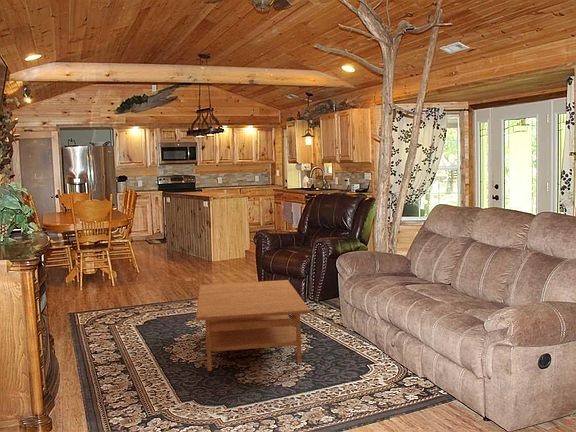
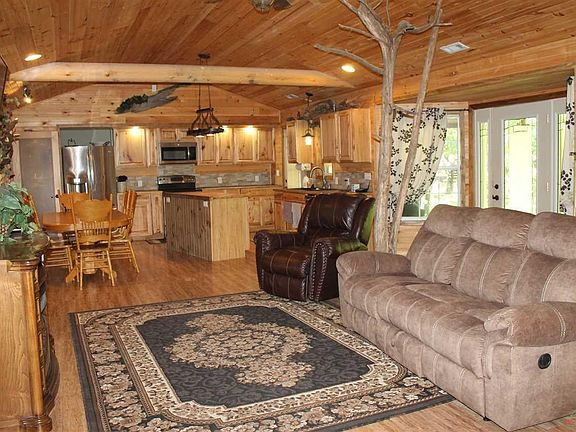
- coffee table [195,279,312,372]
